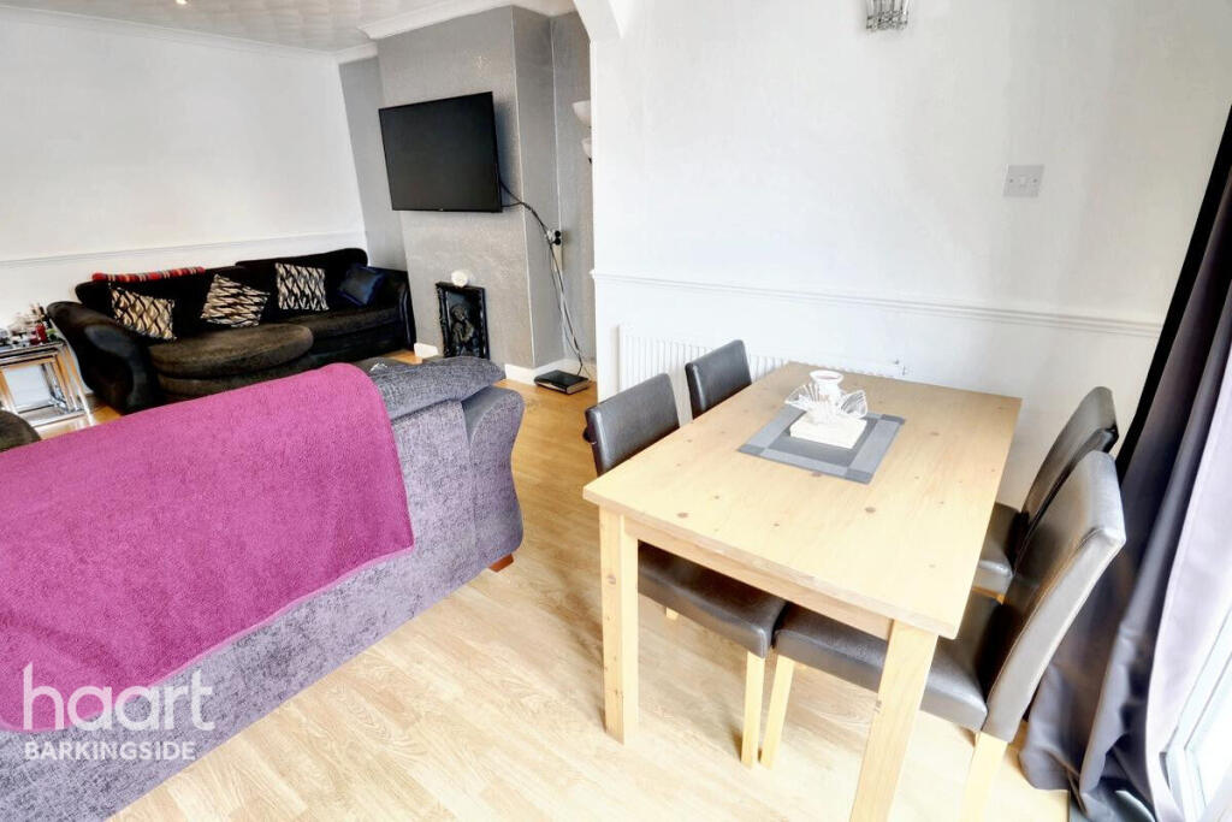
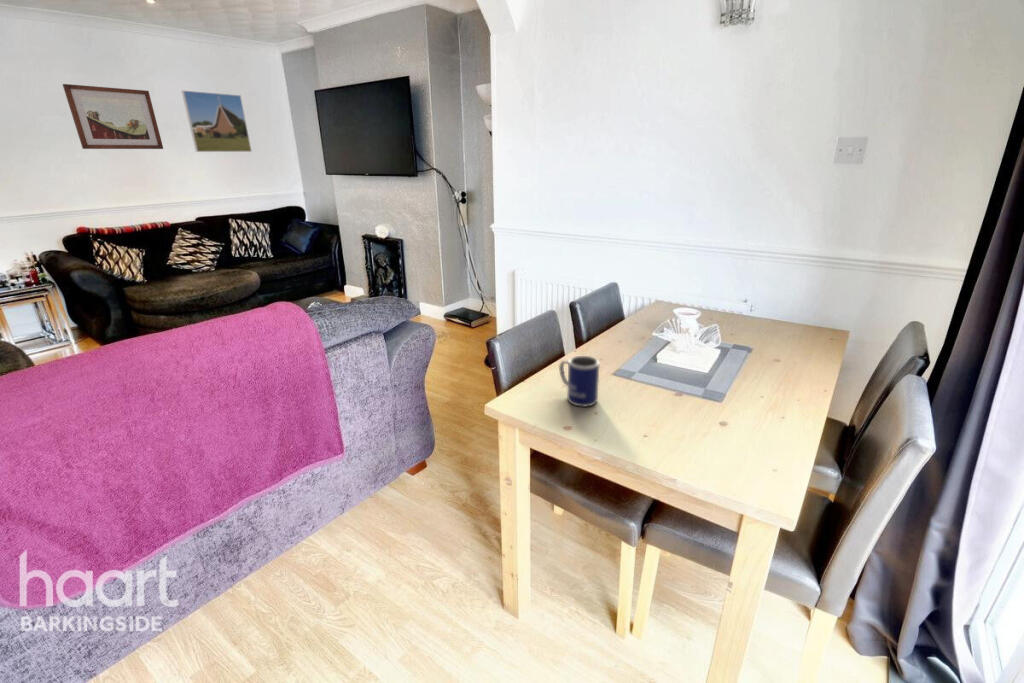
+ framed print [181,89,253,153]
+ mug [558,355,601,408]
+ wall art [61,83,164,150]
